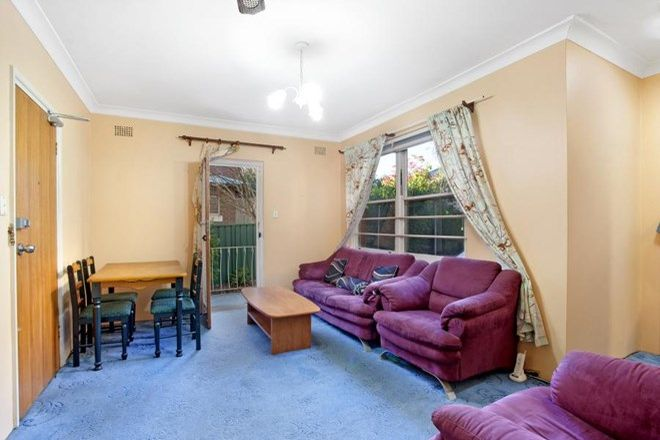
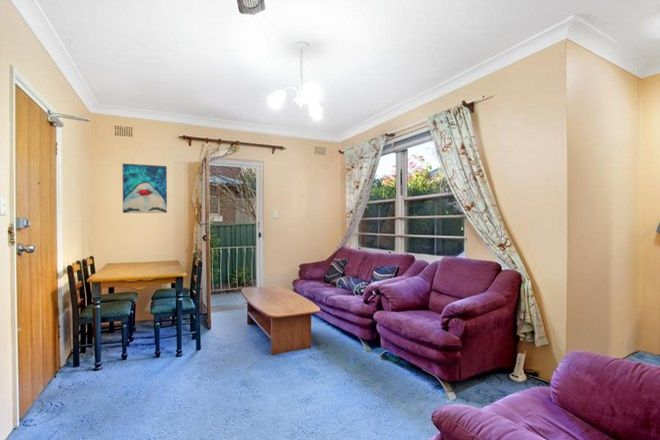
+ wall art [121,162,168,214]
